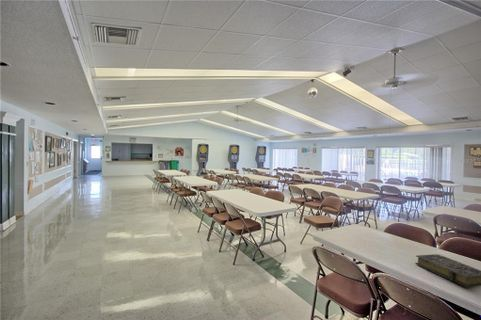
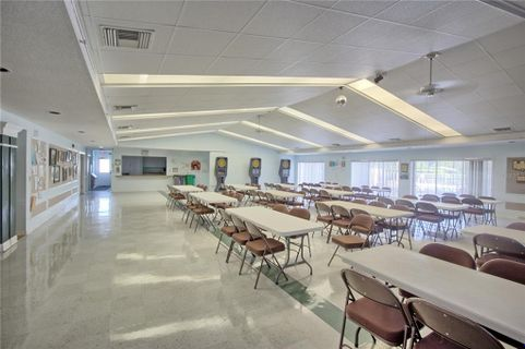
- book [414,253,481,288]
